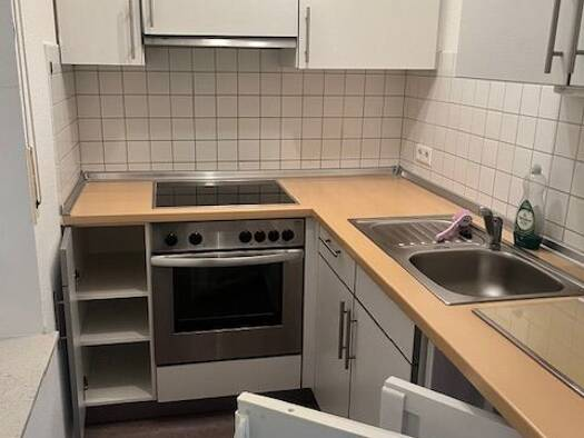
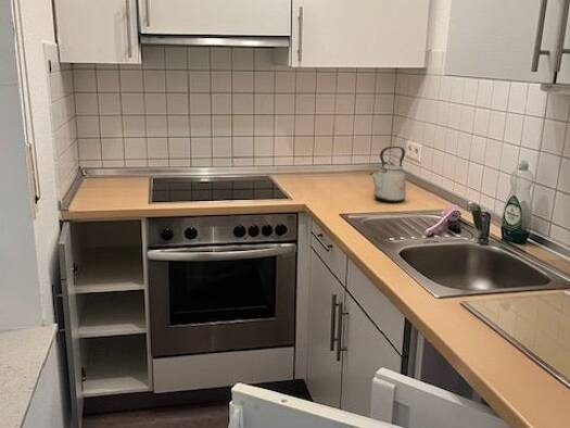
+ kettle [369,146,407,203]
